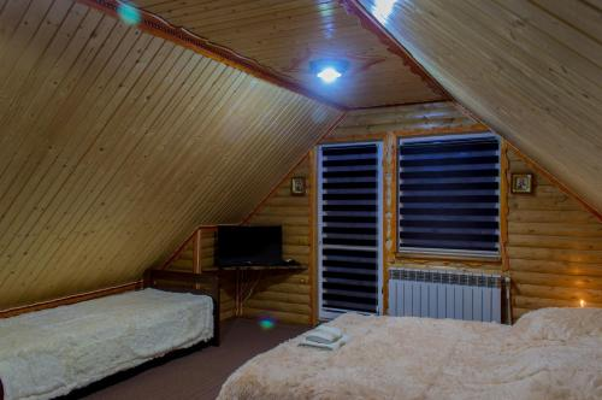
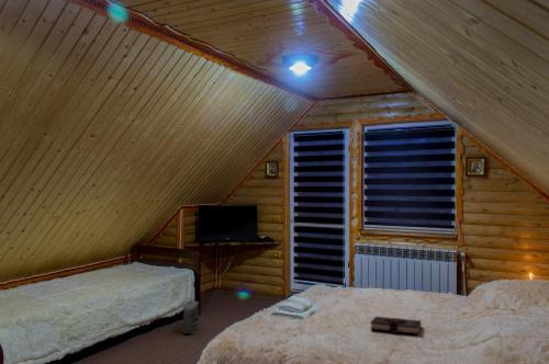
+ bag [181,299,201,334]
+ book [369,316,422,335]
